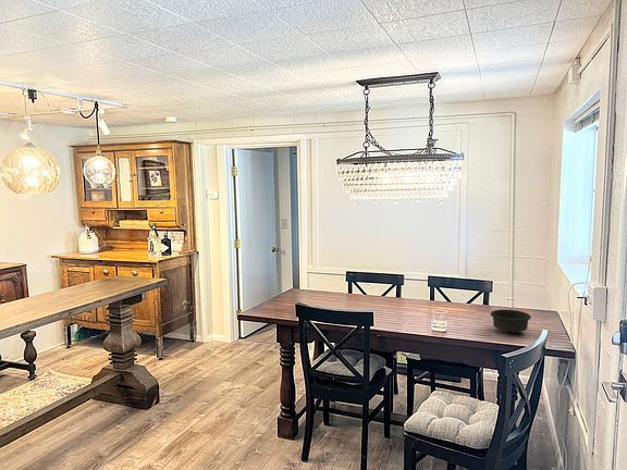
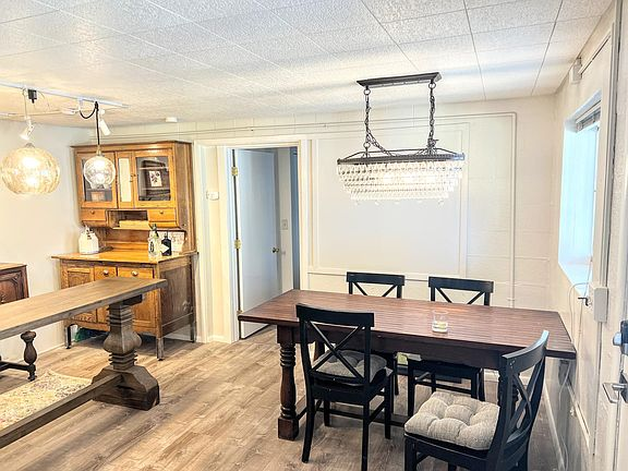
- bowl [490,309,532,334]
